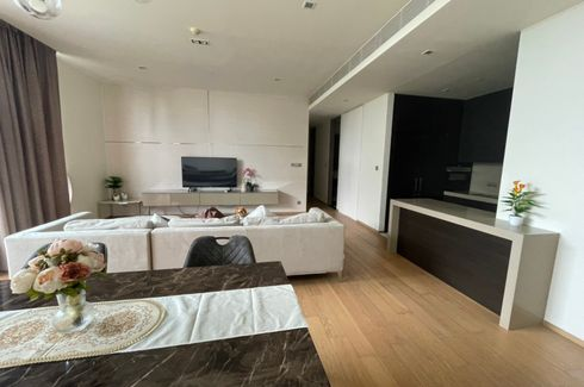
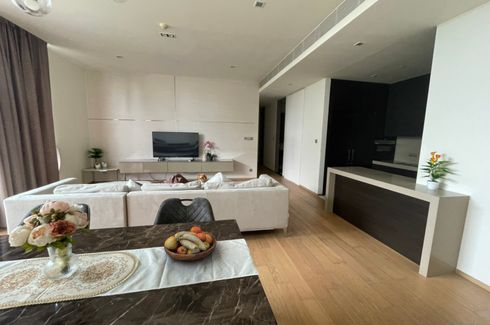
+ fruit bowl [163,226,218,262]
